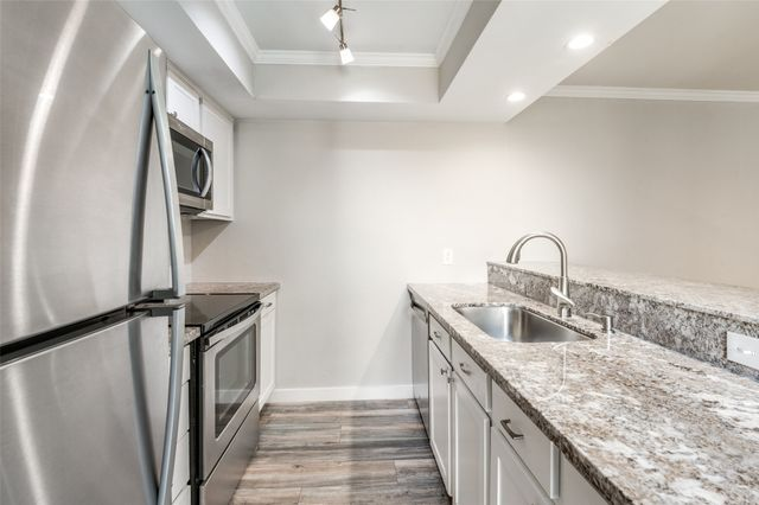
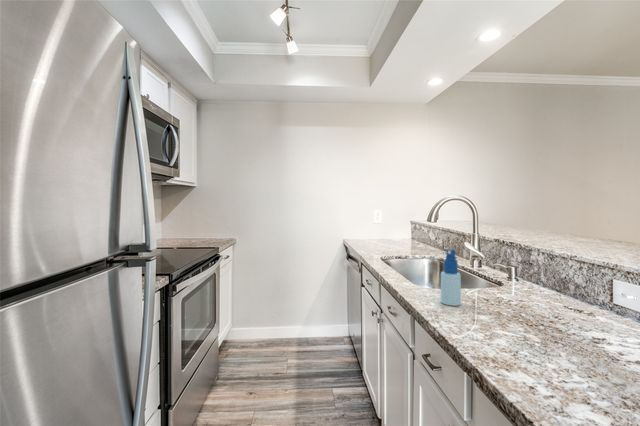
+ spray bottle [440,248,462,307]
